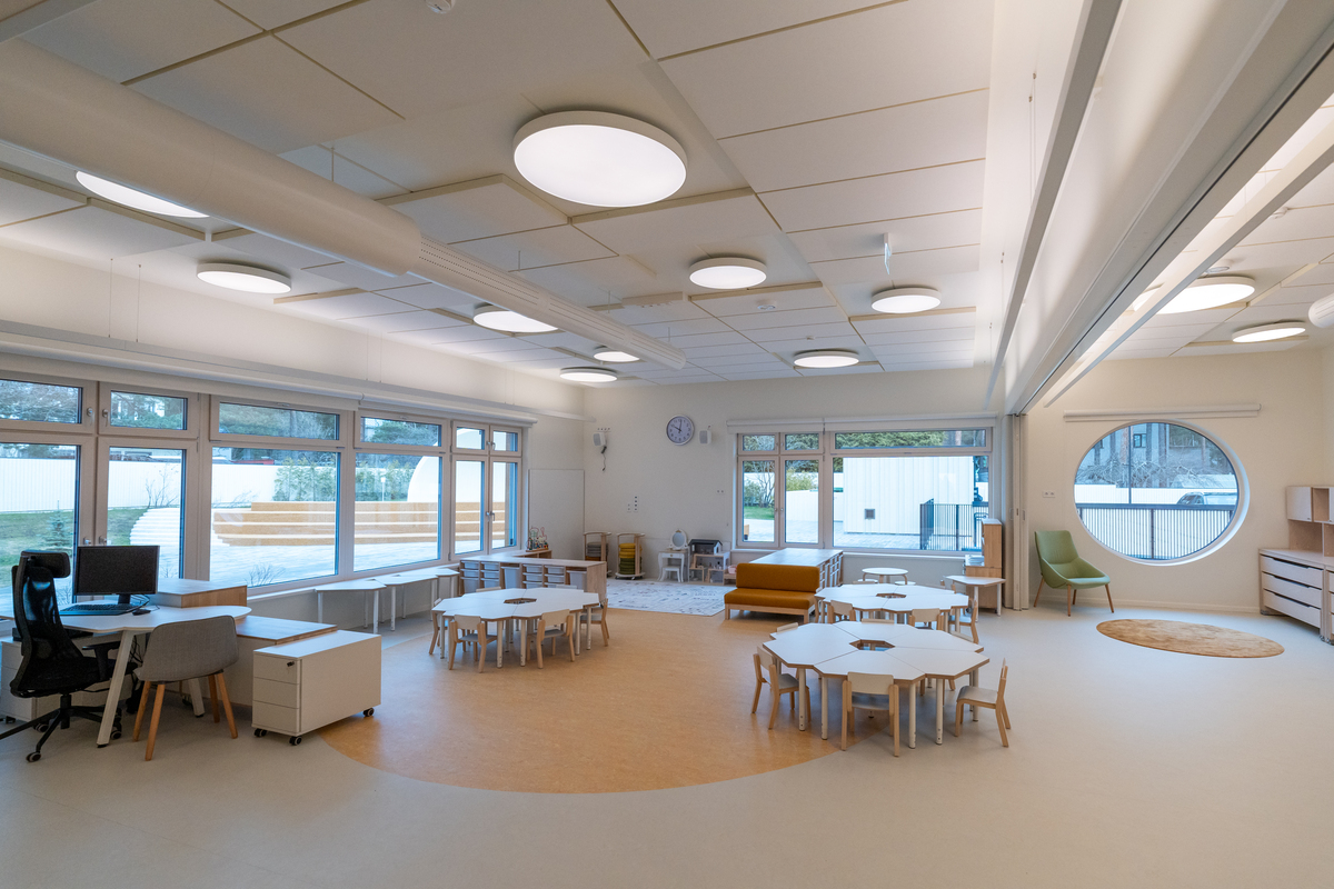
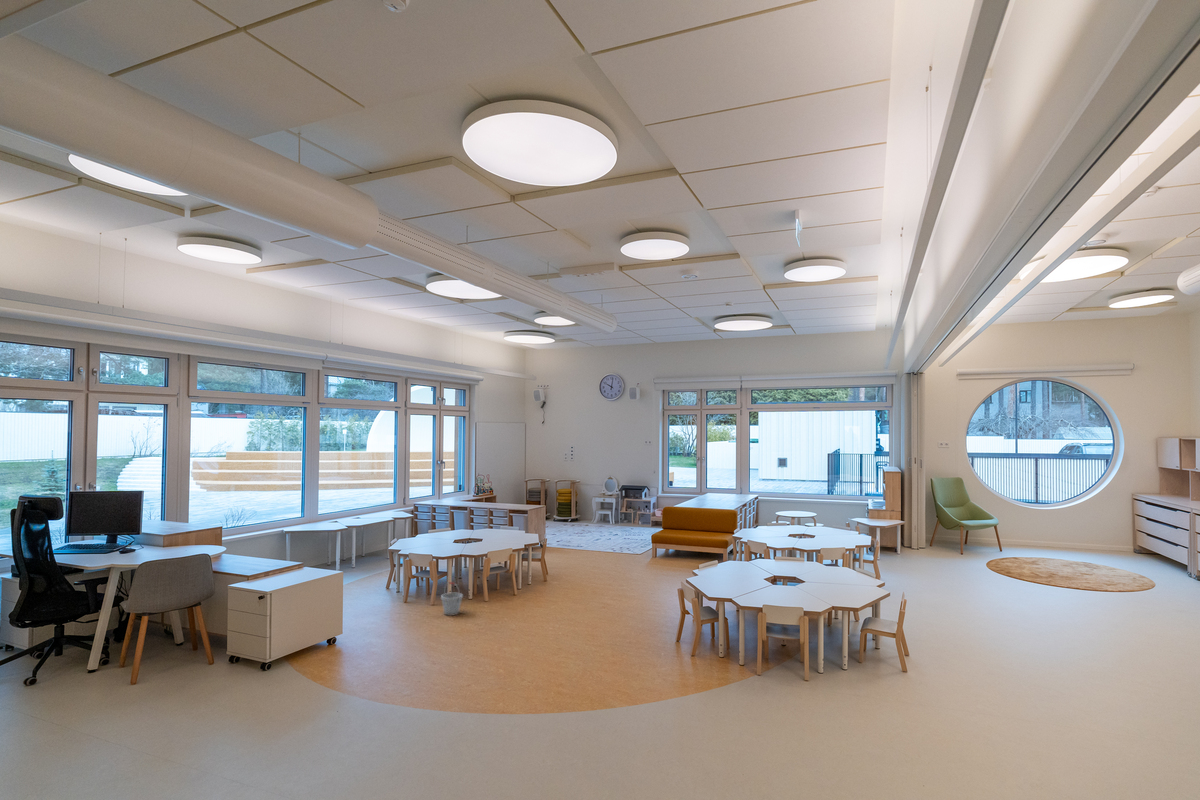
+ bucket [440,581,464,617]
